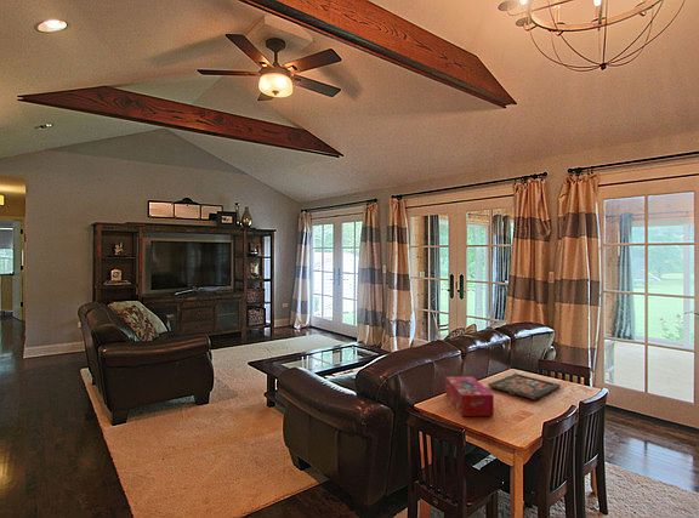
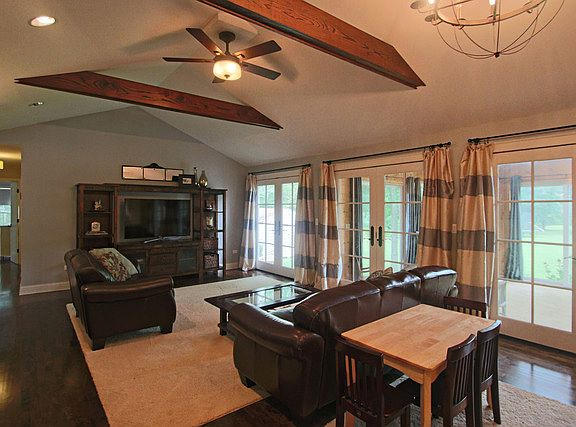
- board game [487,372,562,400]
- tissue box [444,376,495,417]
